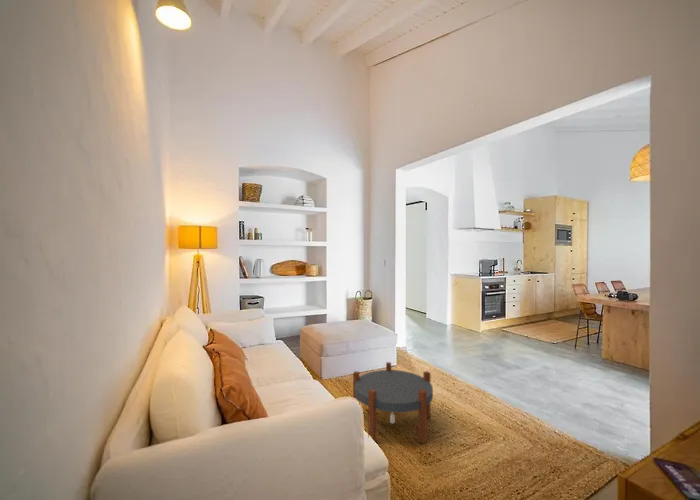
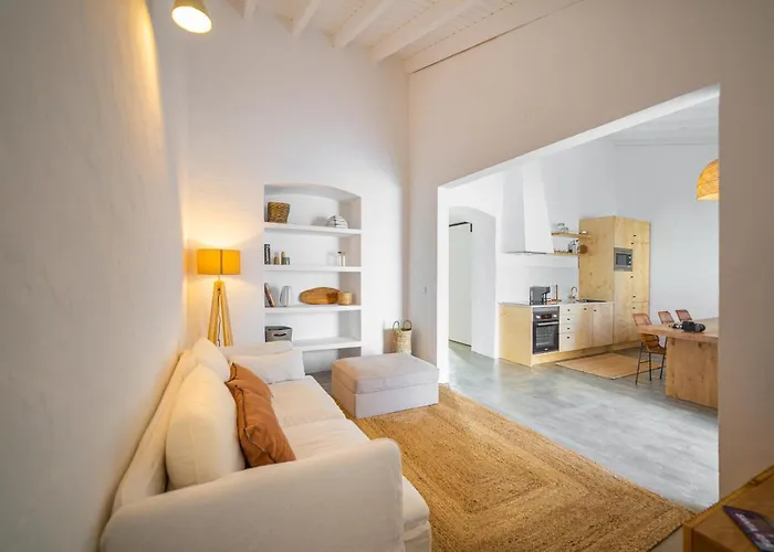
- side table [352,361,434,444]
